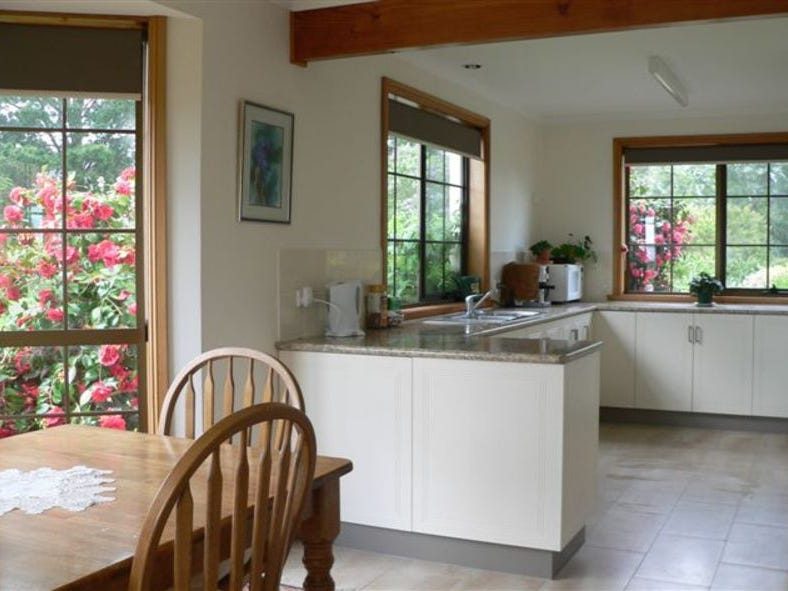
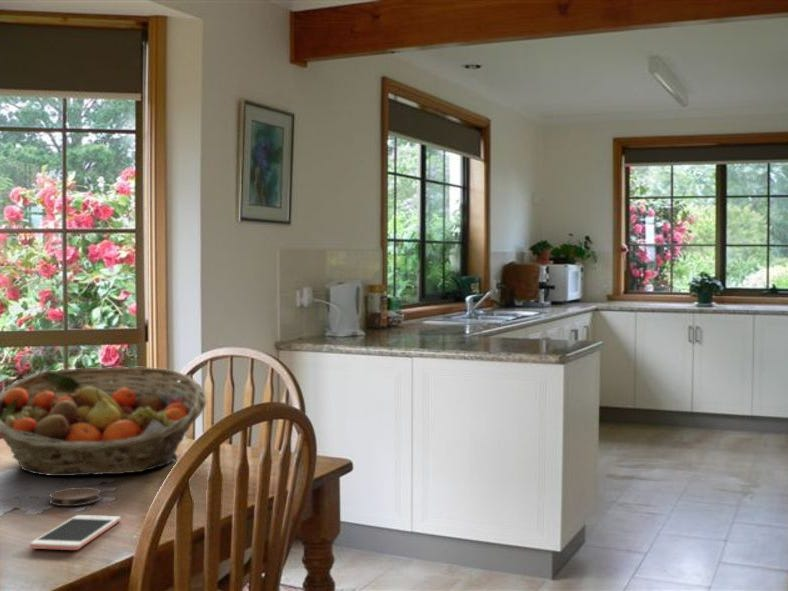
+ coaster [48,486,102,507]
+ cell phone [29,514,122,551]
+ fruit basket [0,366,208,477]
